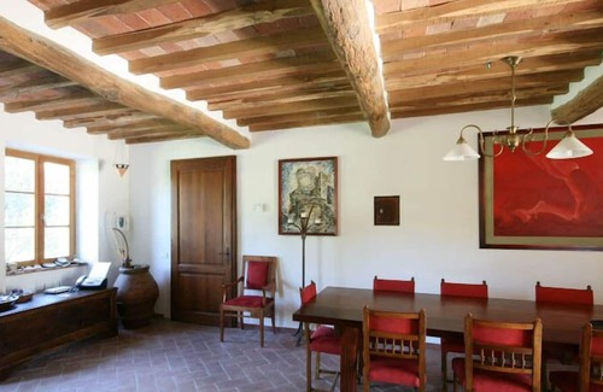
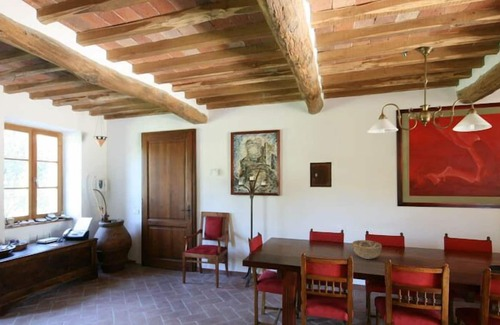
+ decorative bowl [351,239,383,260]
